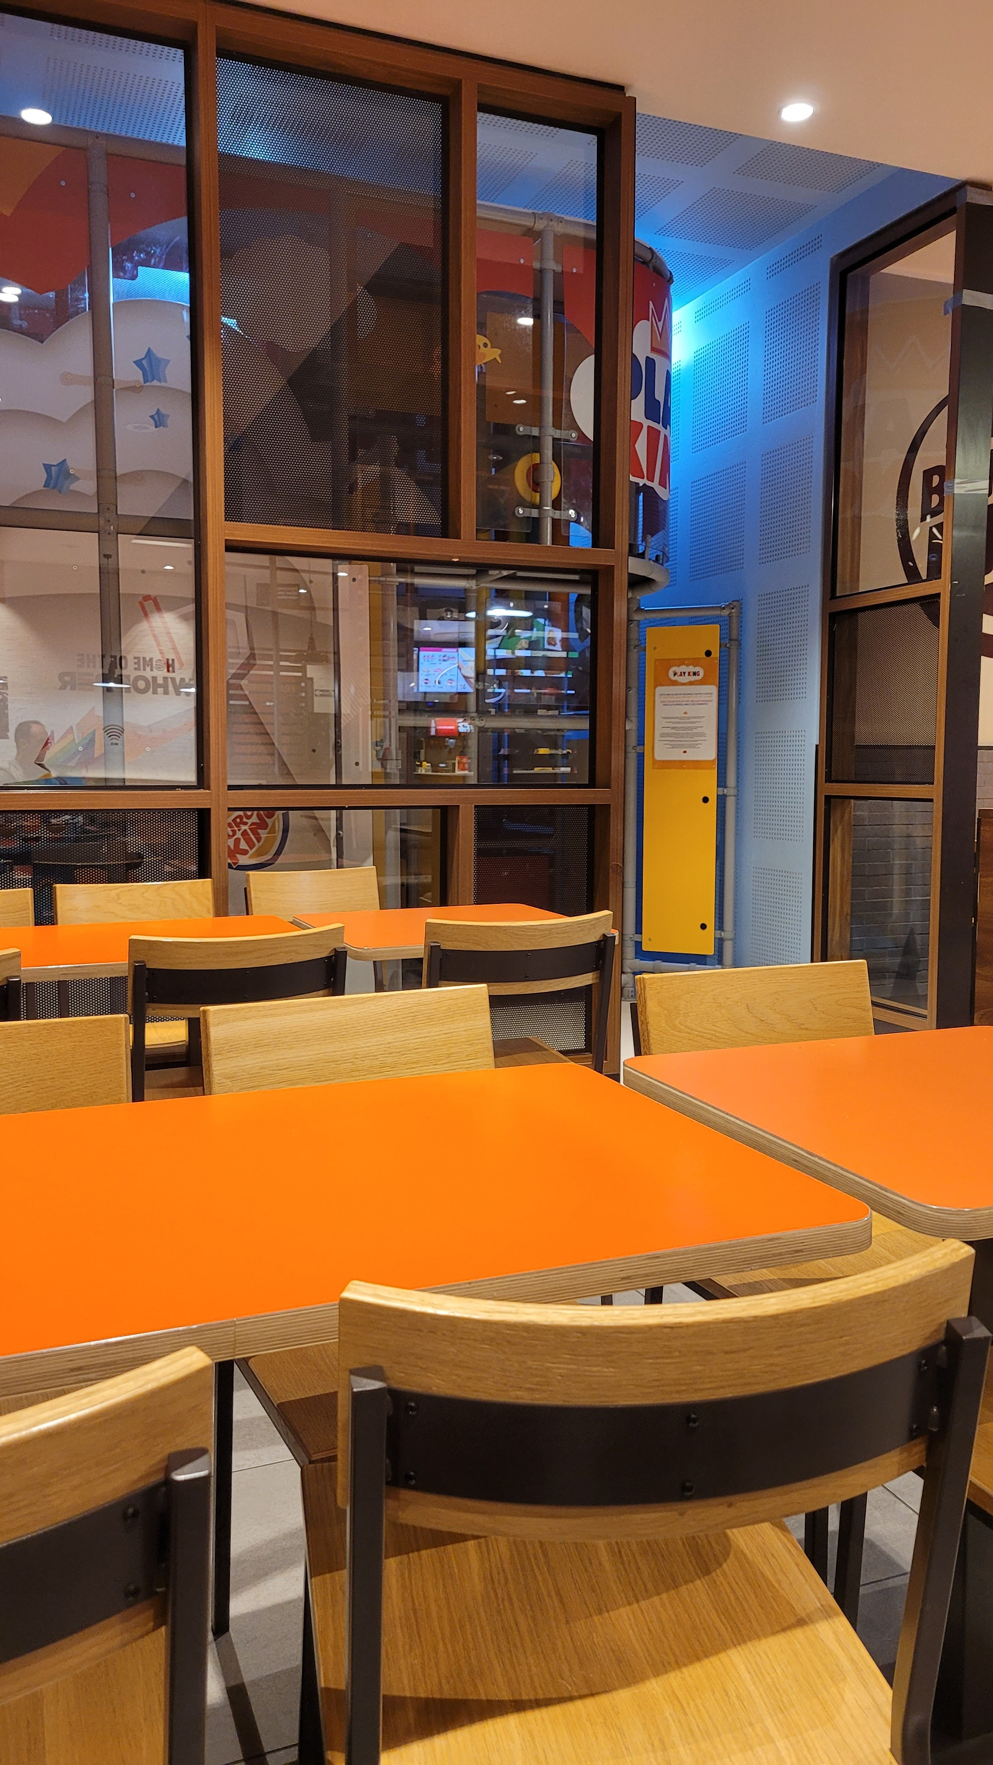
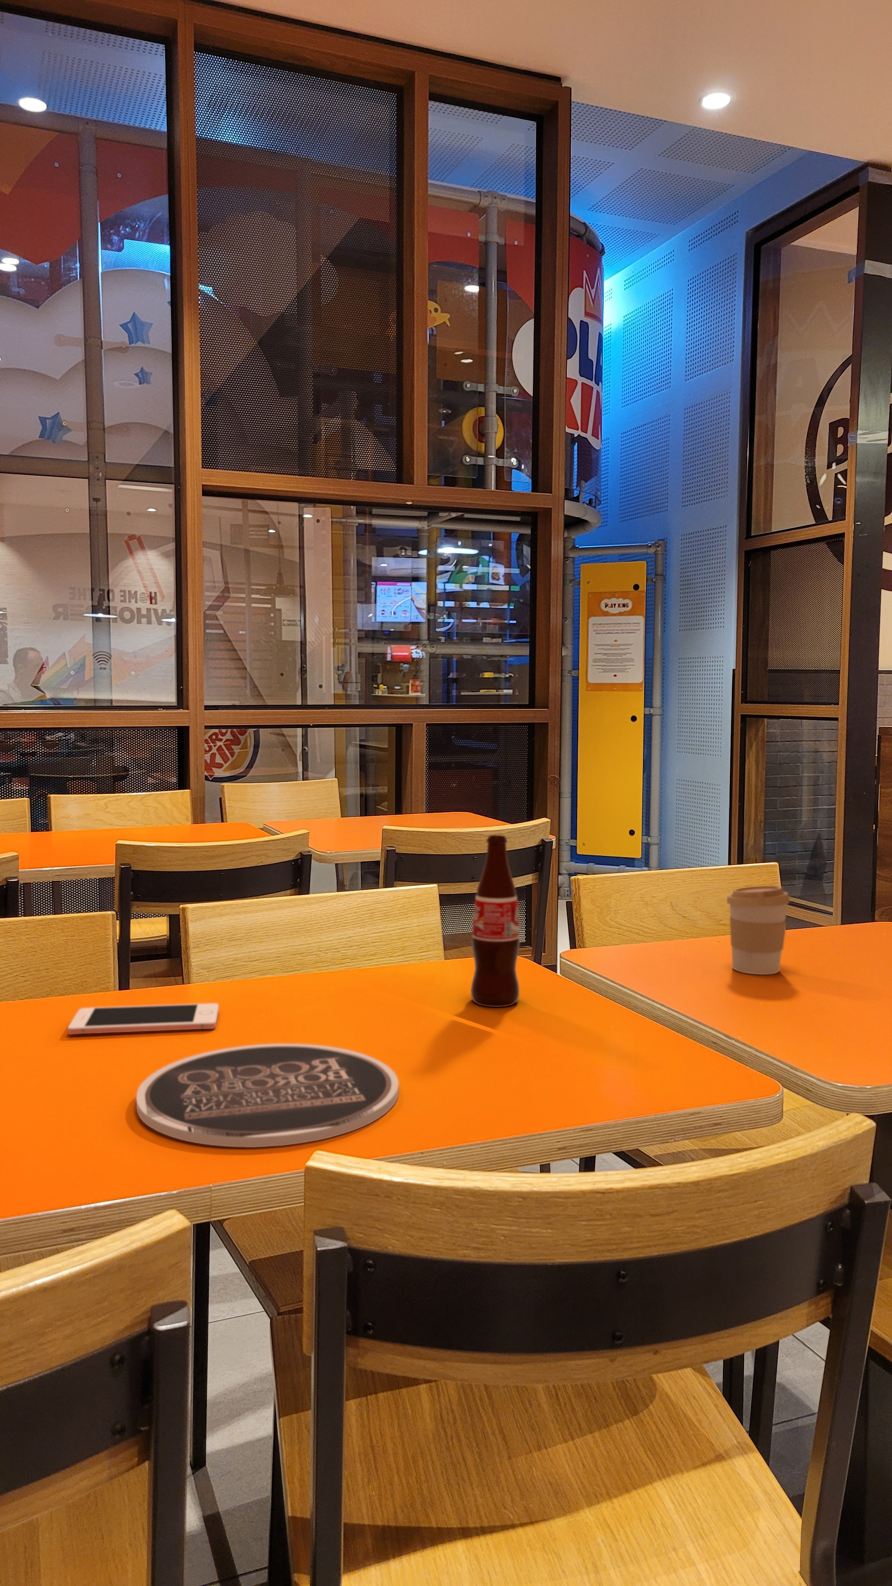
+ cell phone [68,1003,219,1035]
+ plate [136,1044,399,1148]
+ bottle [471,834,521,1008]
+ coffee cup [726,886,790,975]
